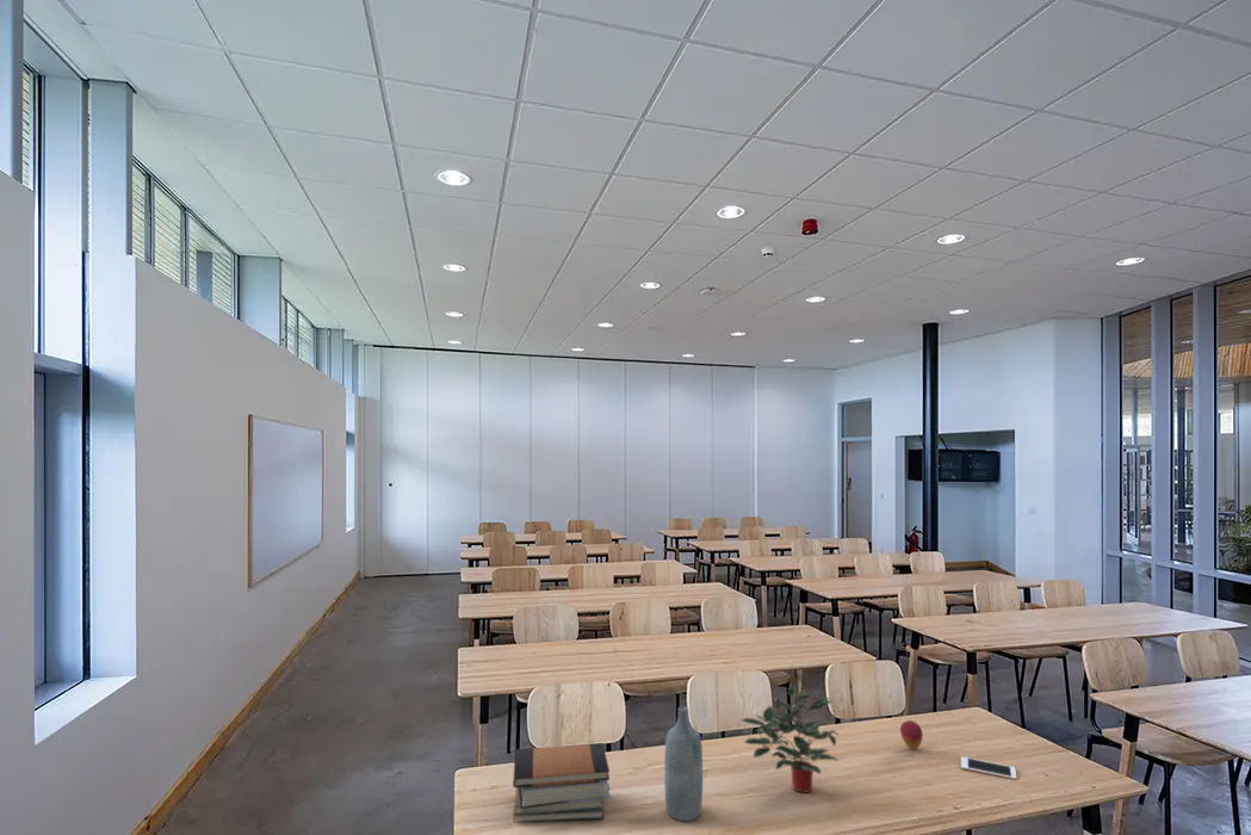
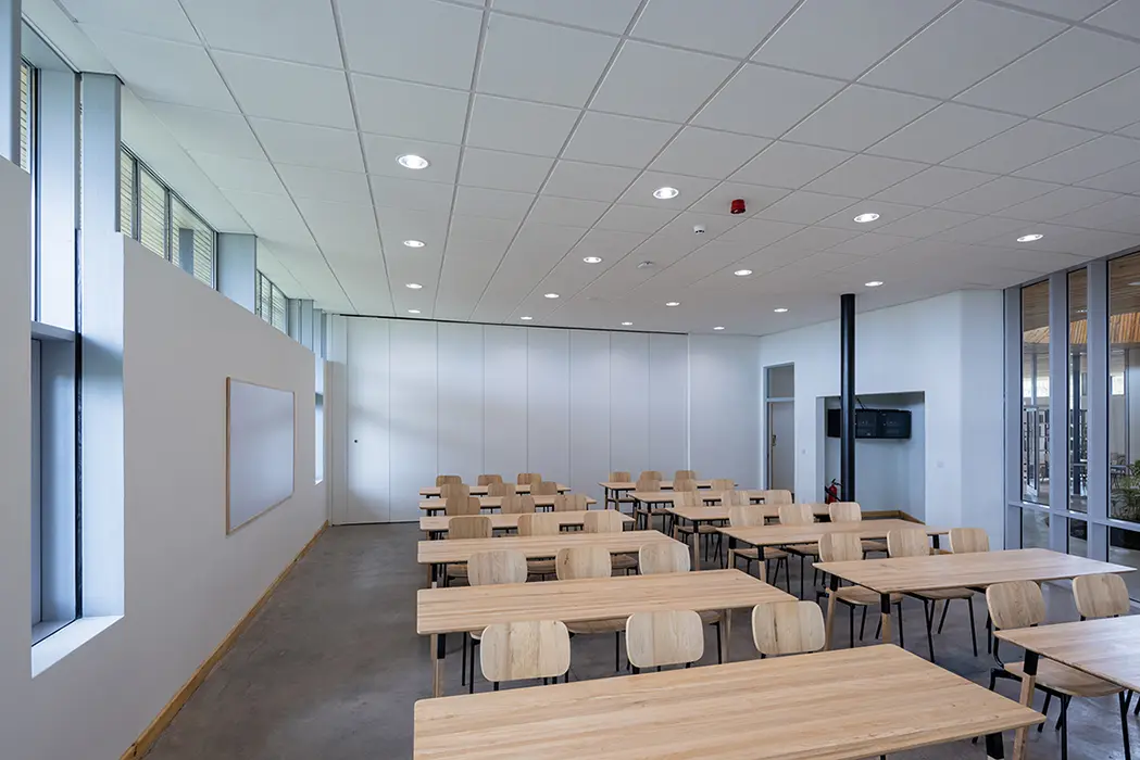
- book stack [512,742,612,823]
- fruit [899,719,924,750]
- potted plant [741,685,841,794]
- cell phone [960,755,1017,780]
- bottle [663,706,704,822]
